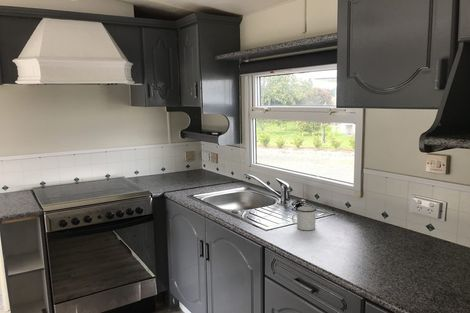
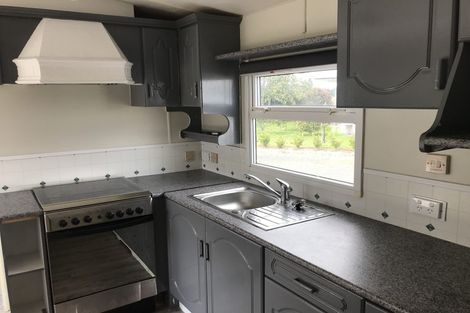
- mug [291,205,317,231]
